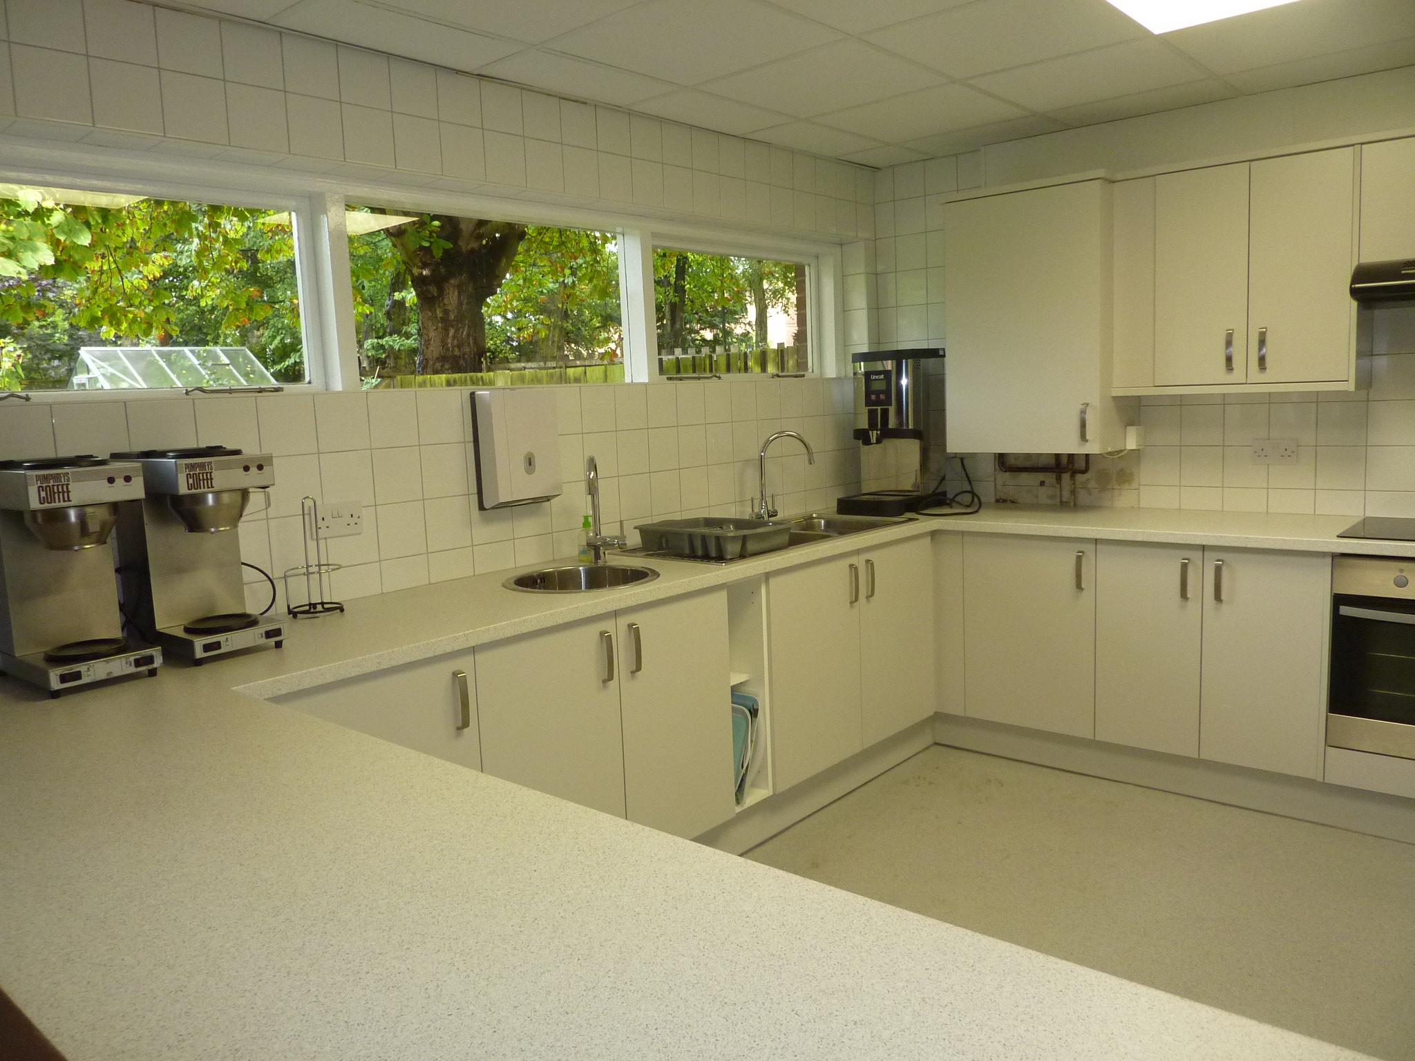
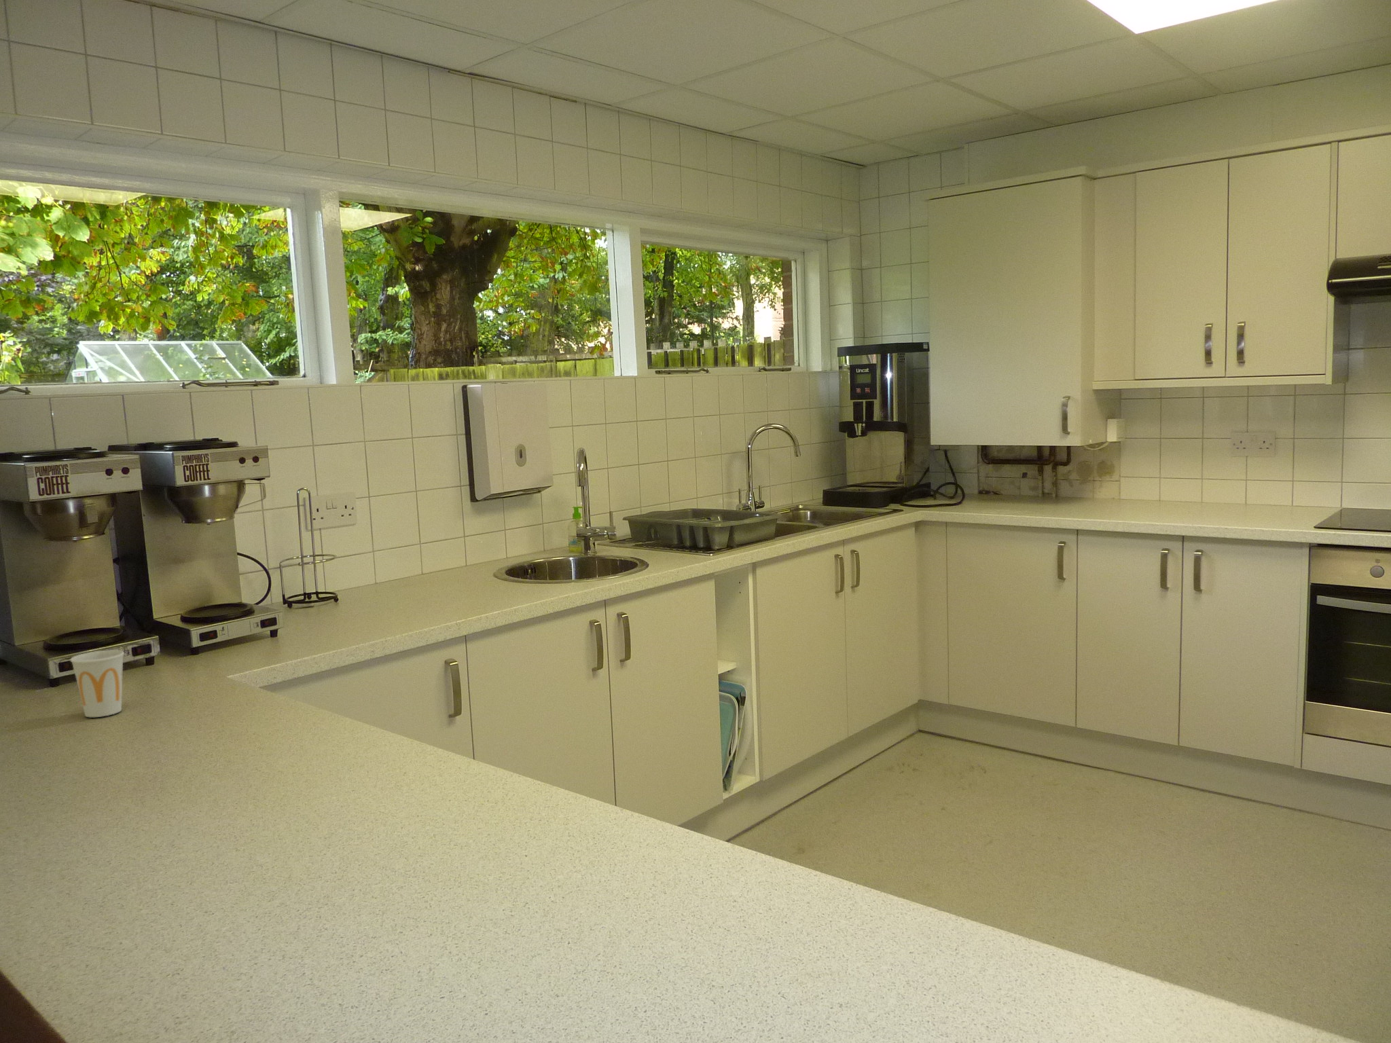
+ cup [69,650,125,718]
